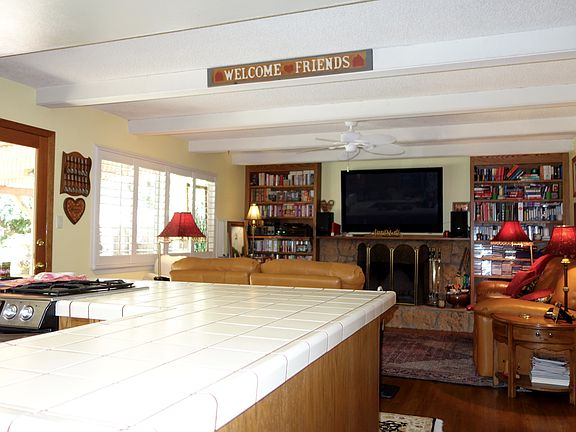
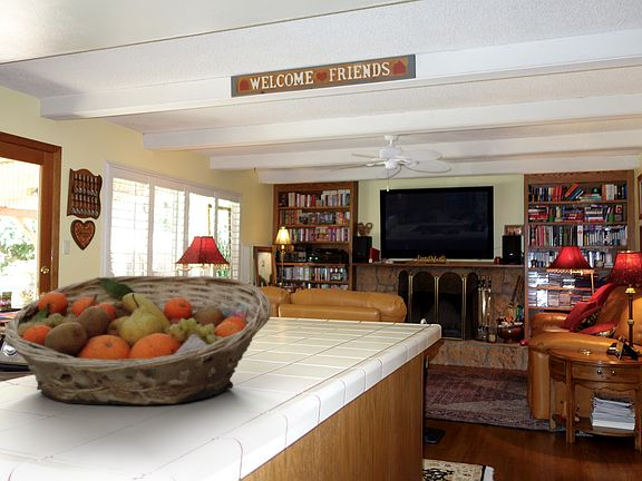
+ fruit basket [2,275,272,406]
